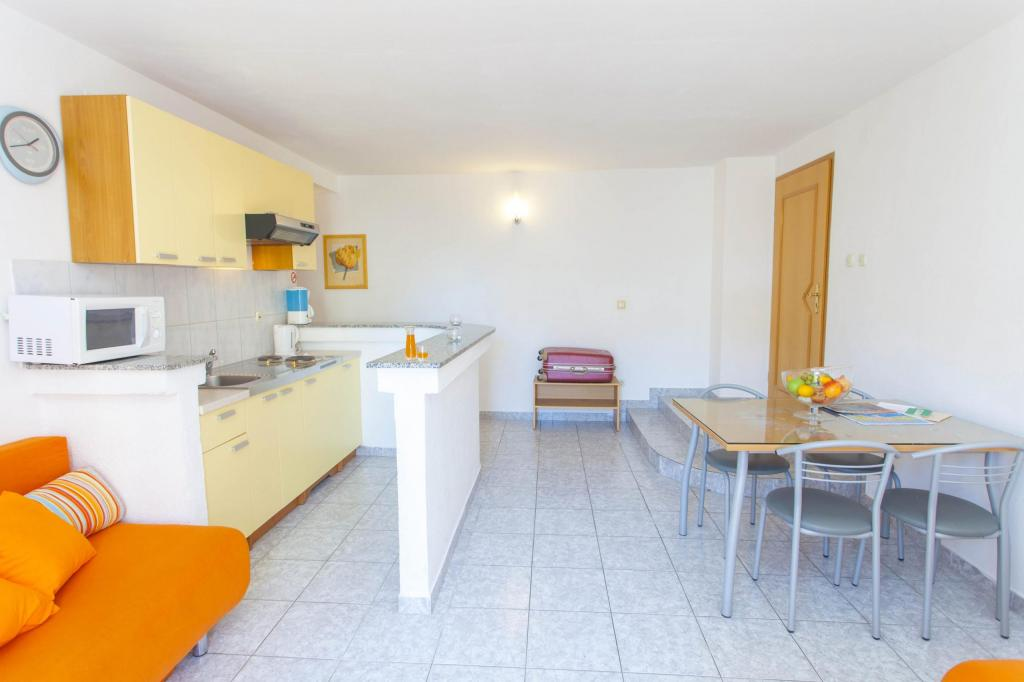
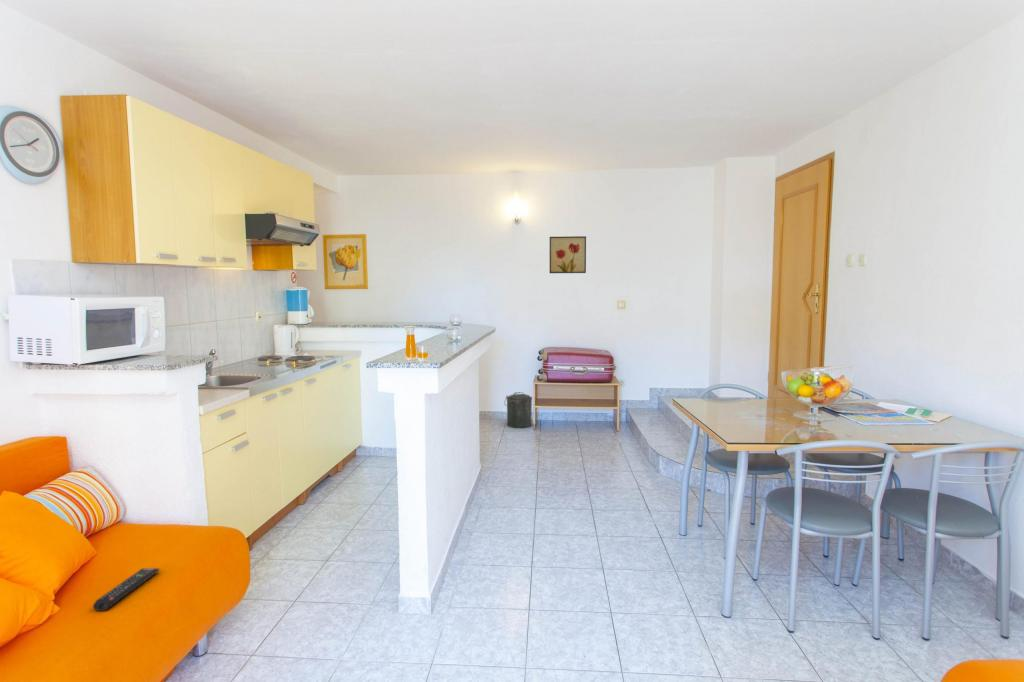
+ remote control [92,567,160,612]
+ canister [503,391,533,428]
+ wall art [549,235,587,274]
